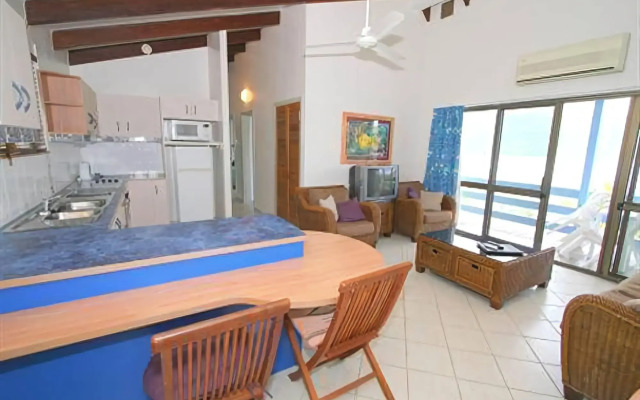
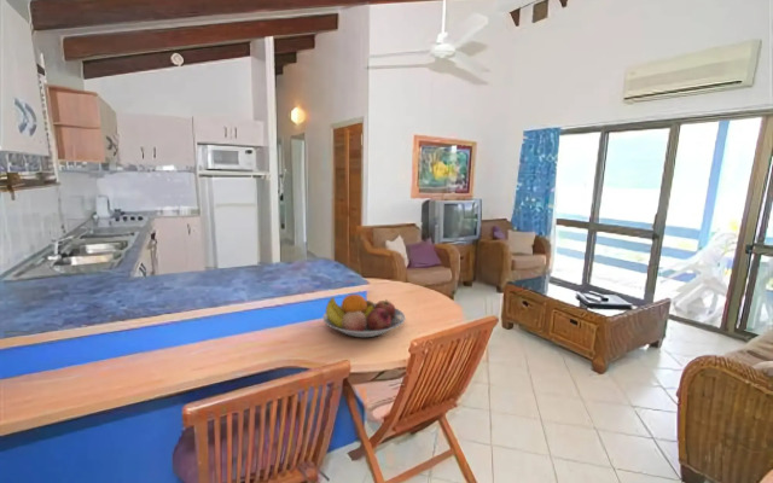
+ fruit bowl [321,293,406,338]
